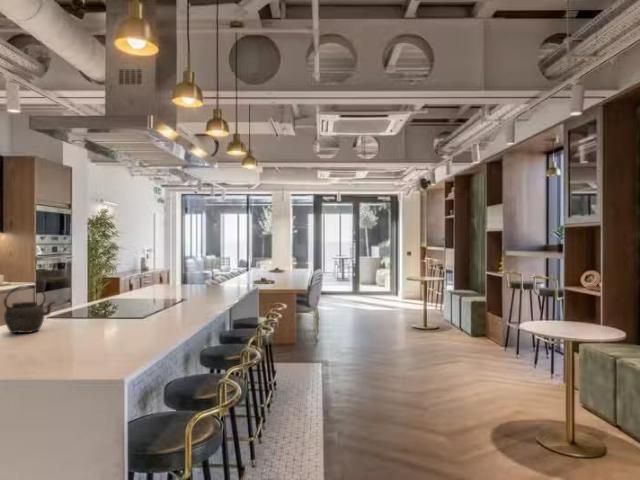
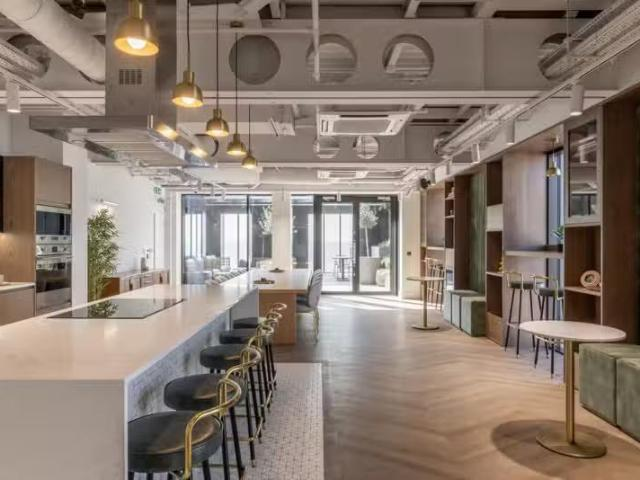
- kettle [3,284,57,334]
